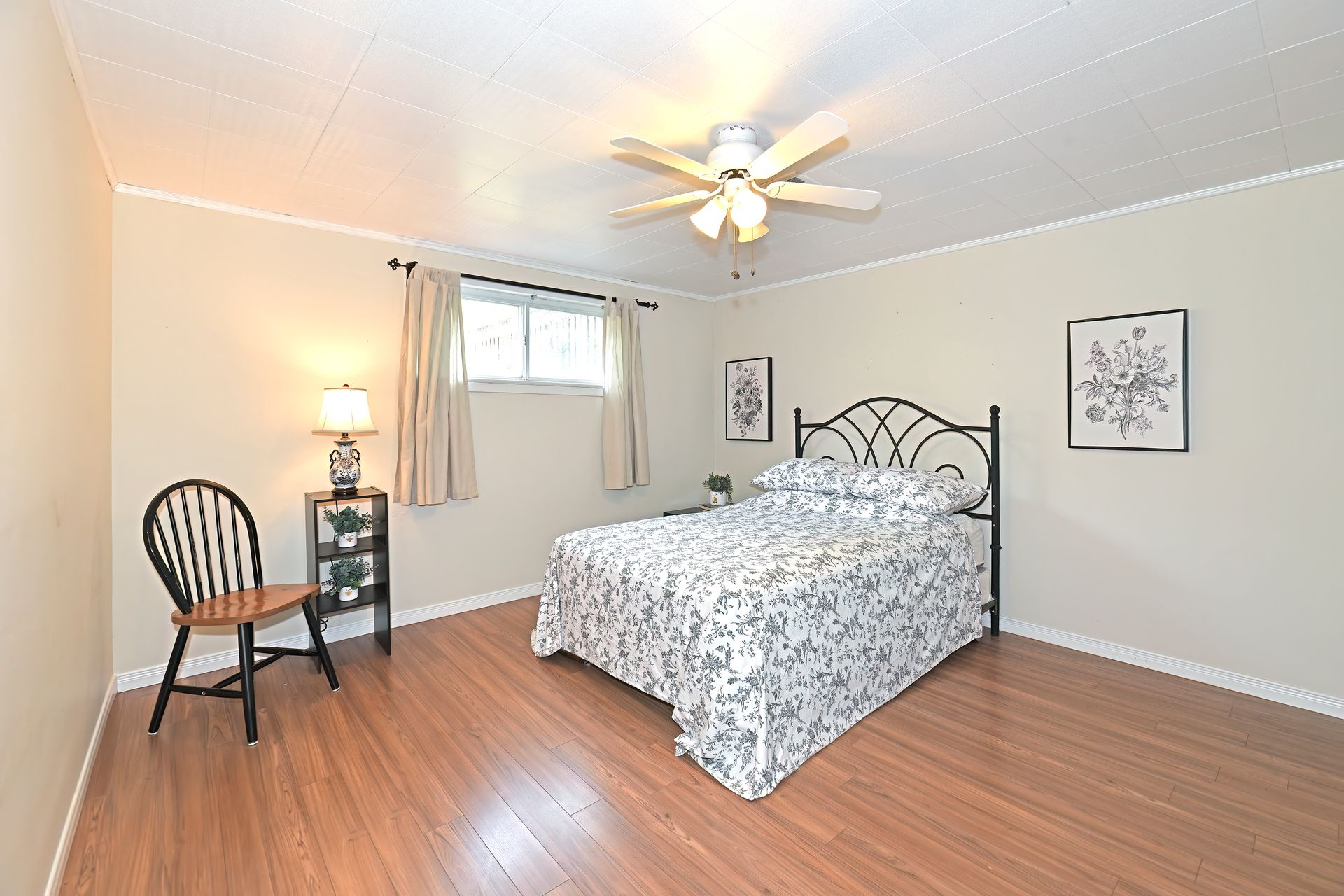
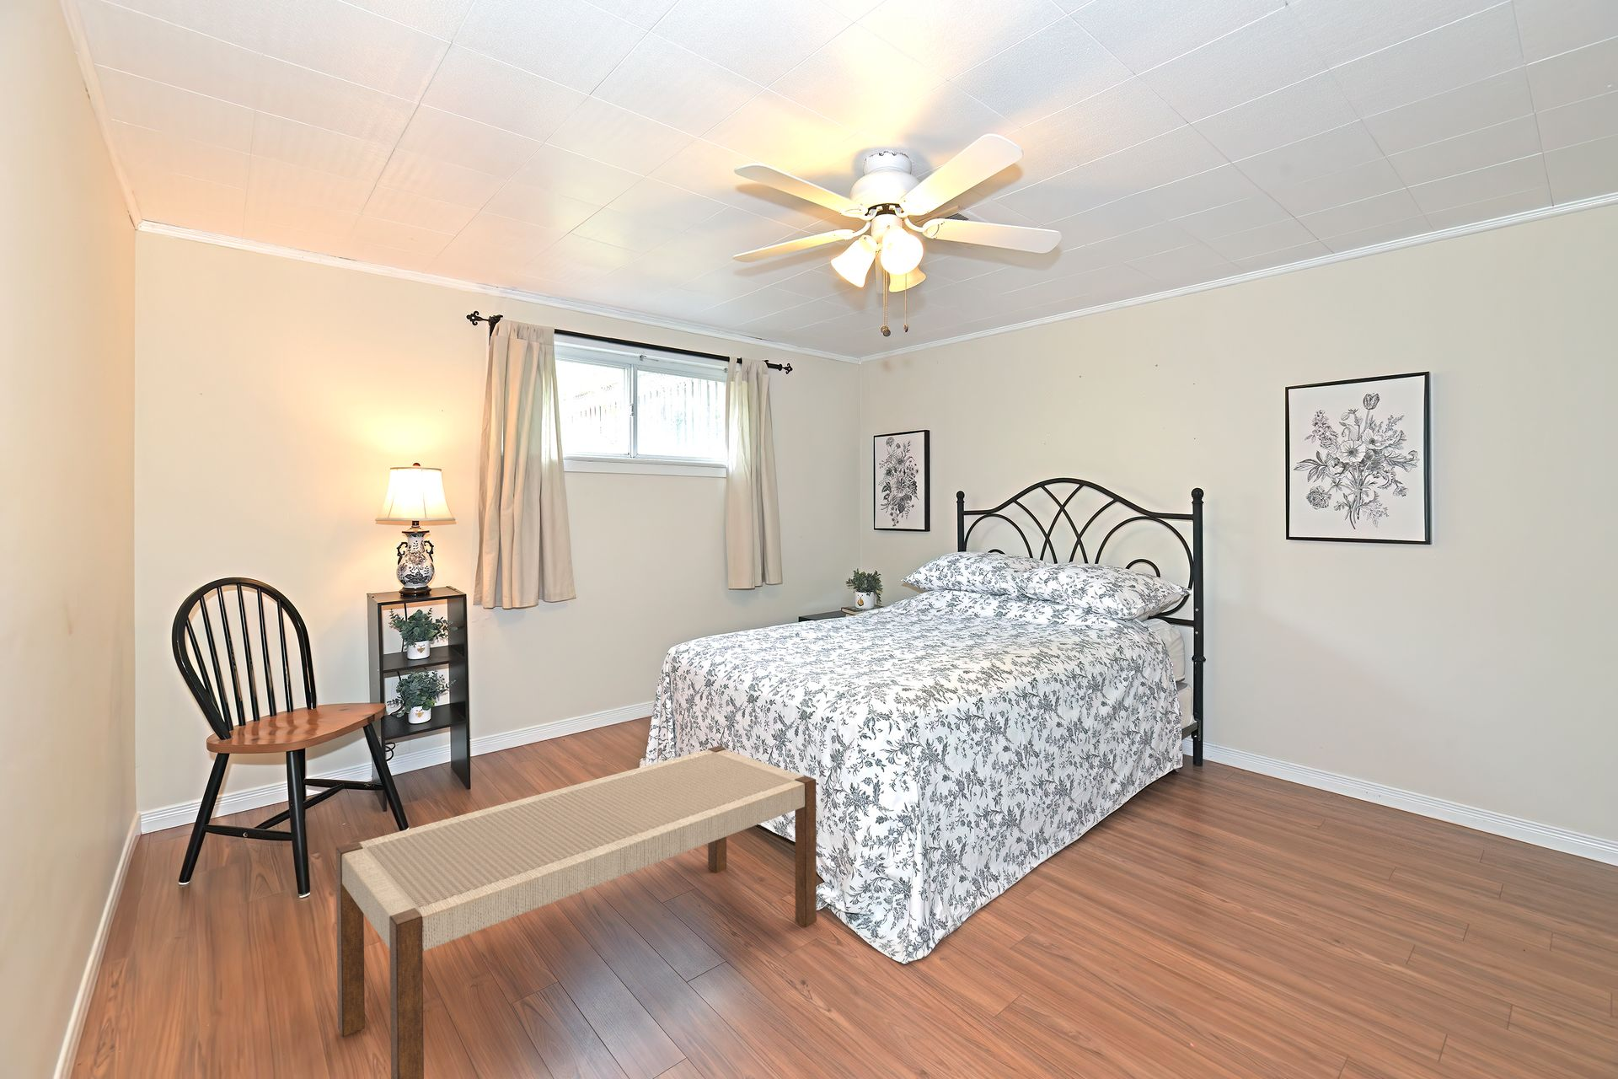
+ bench [336,745,817,1079]
